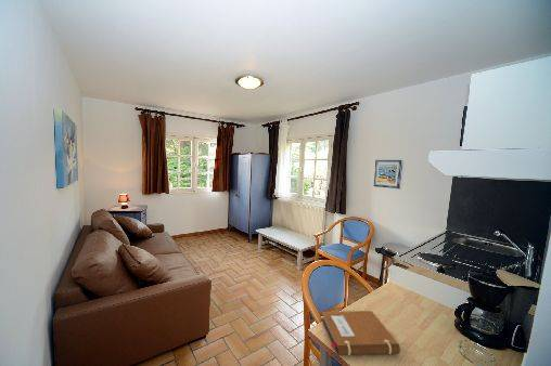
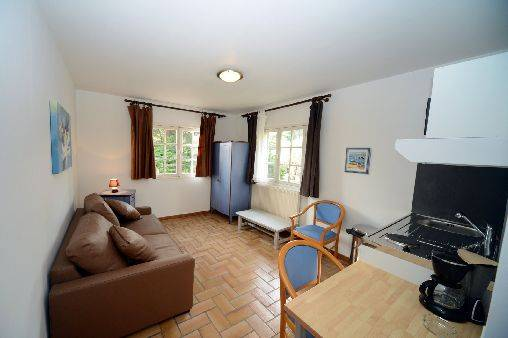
- notebook [320,310,401,356]
